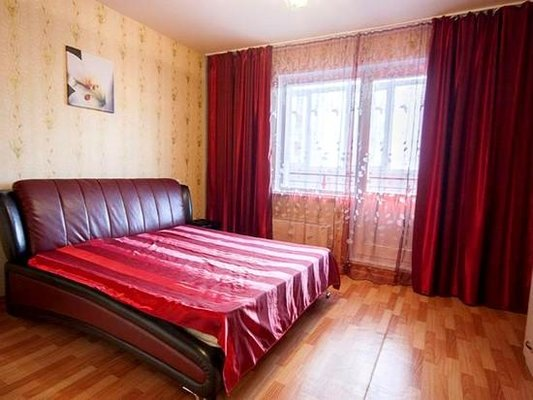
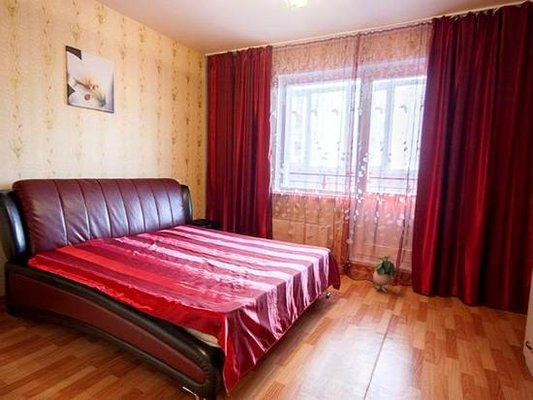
+ potted plant [372,254,397,293]
